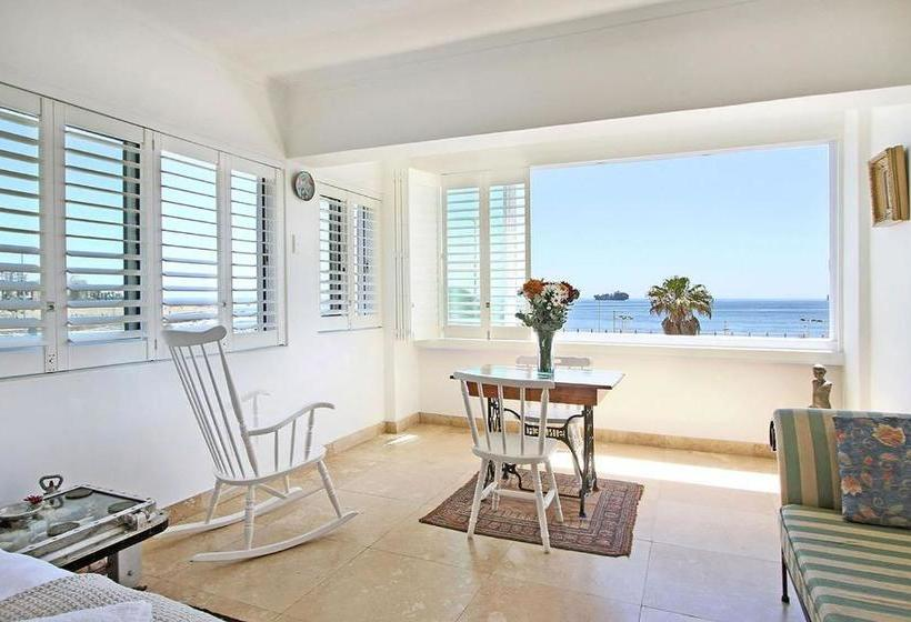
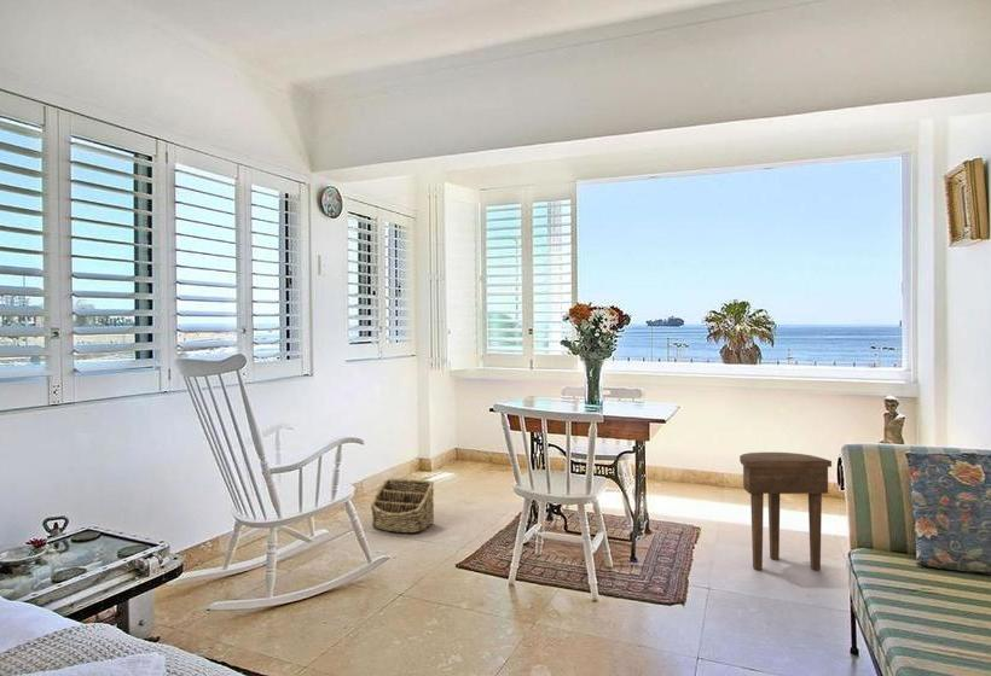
+ side table [738,451,833,571]
+ basket [370,477,435,534]
